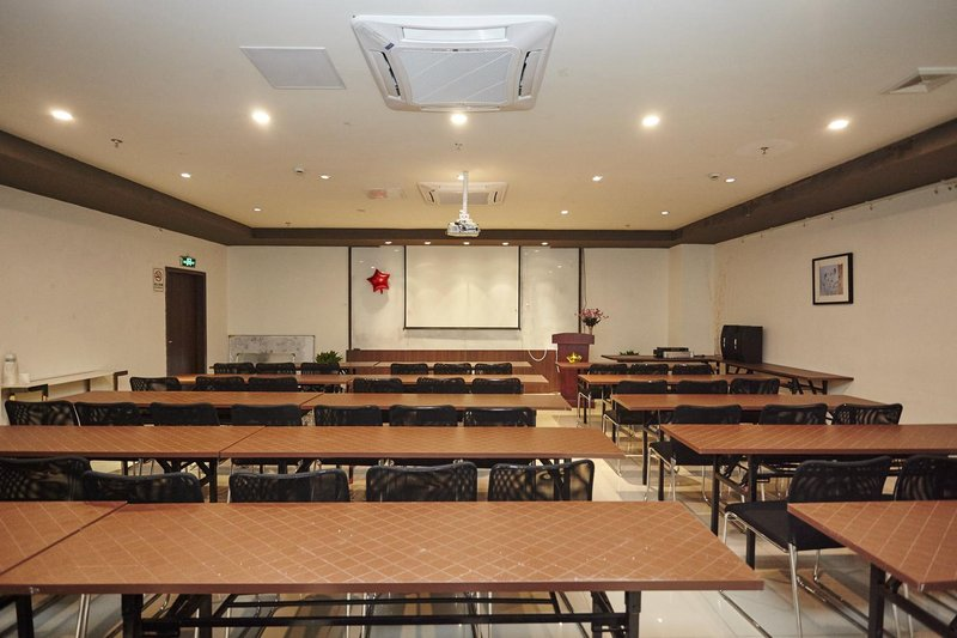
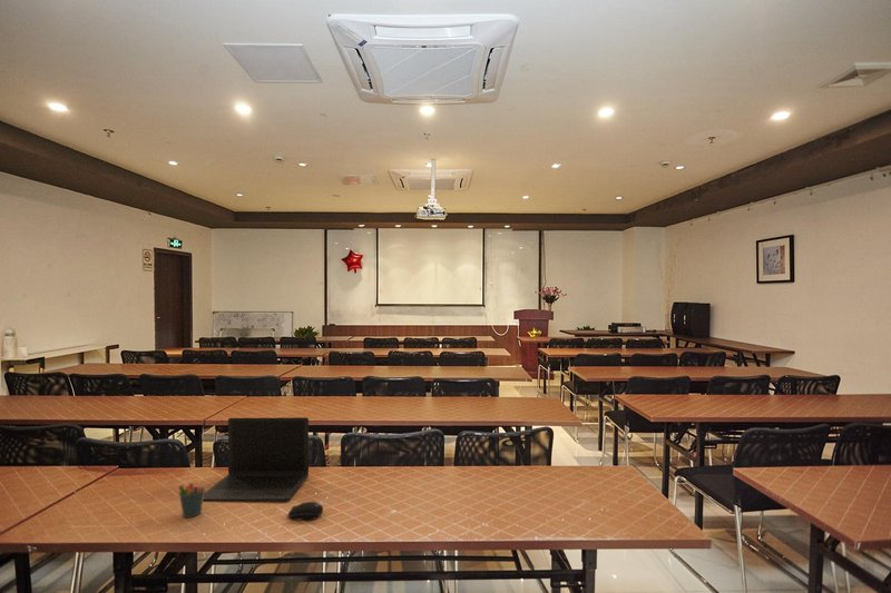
+ pen holder [178,475,207,518]
+ computer mouse [287,501,324,522]
+ laptop [203,416,310,503]
